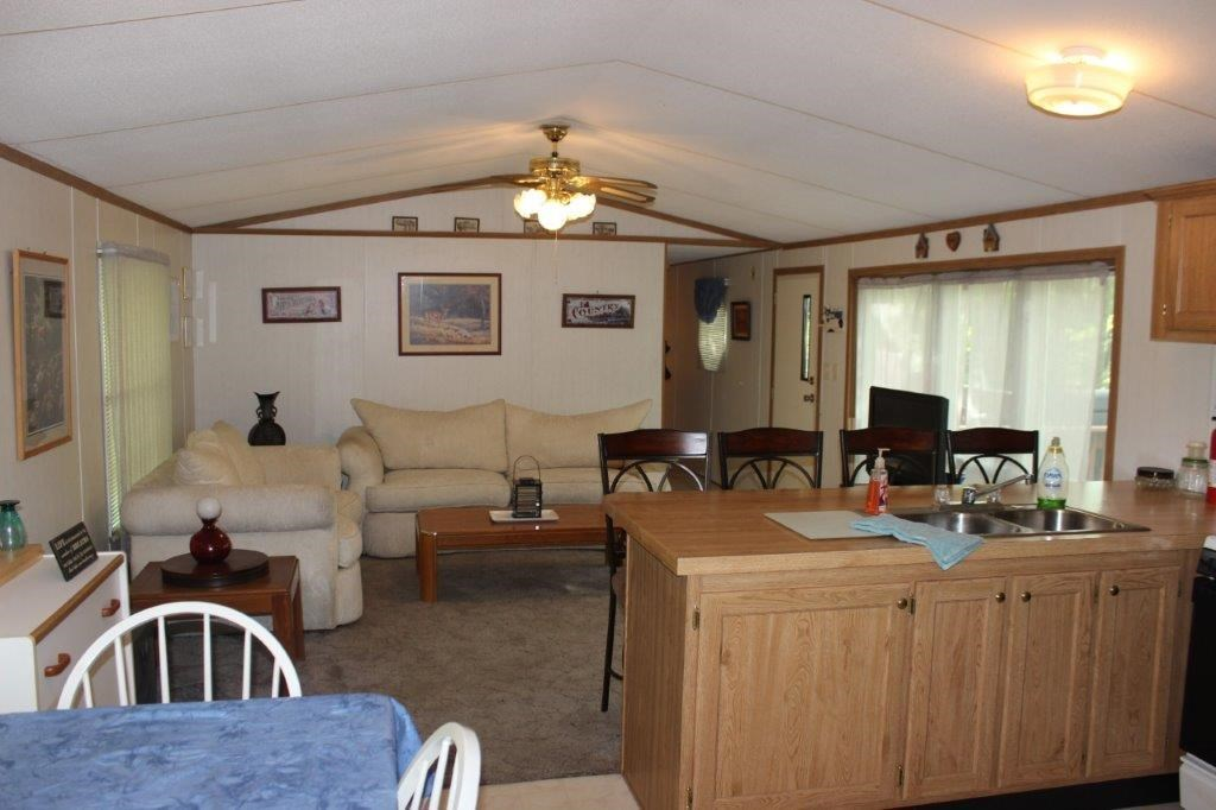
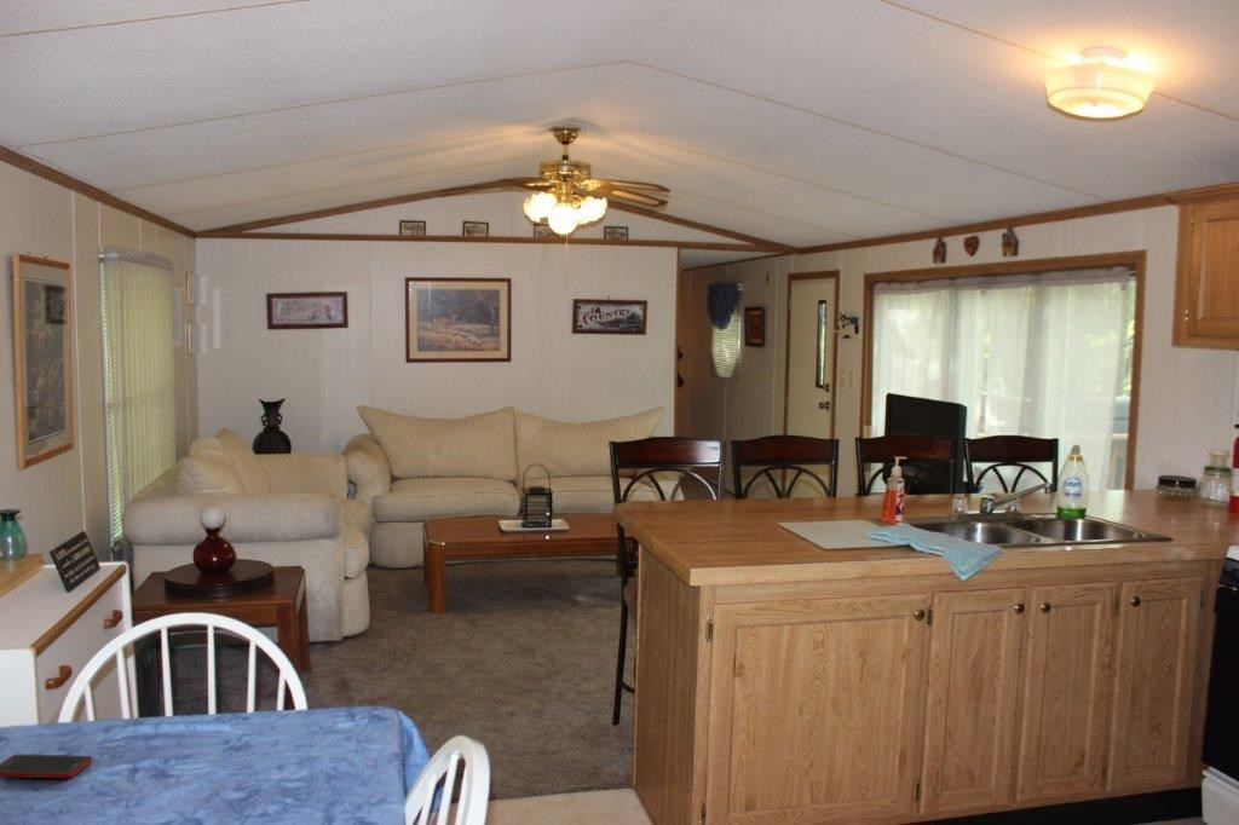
+ cell phone [0,754,93,779]
